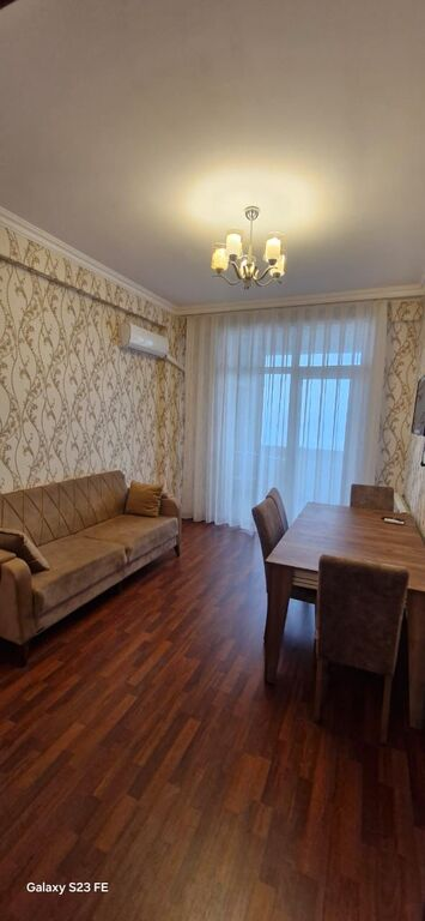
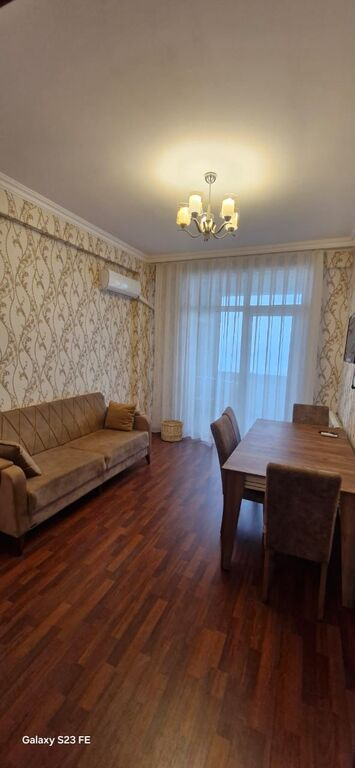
+ wooden bucket [160,419,184,443]
